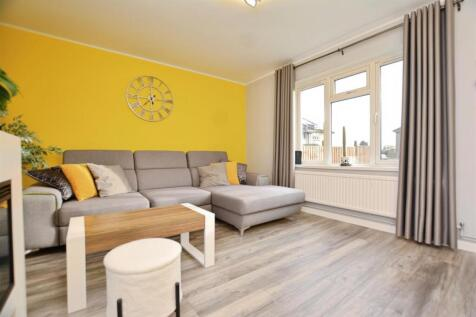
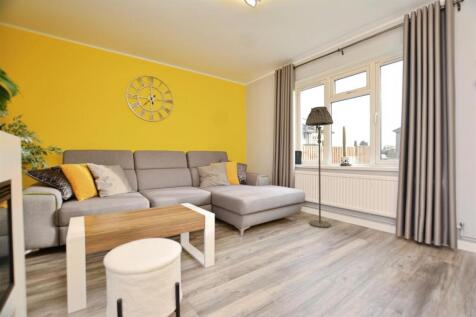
+ floor lamp [305,106,334,229]
